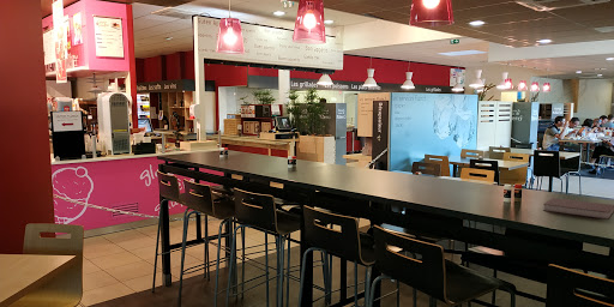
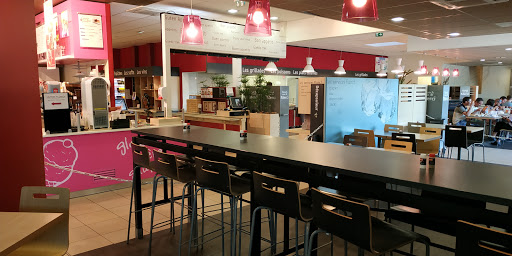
- notebook [542,197,614,221]
